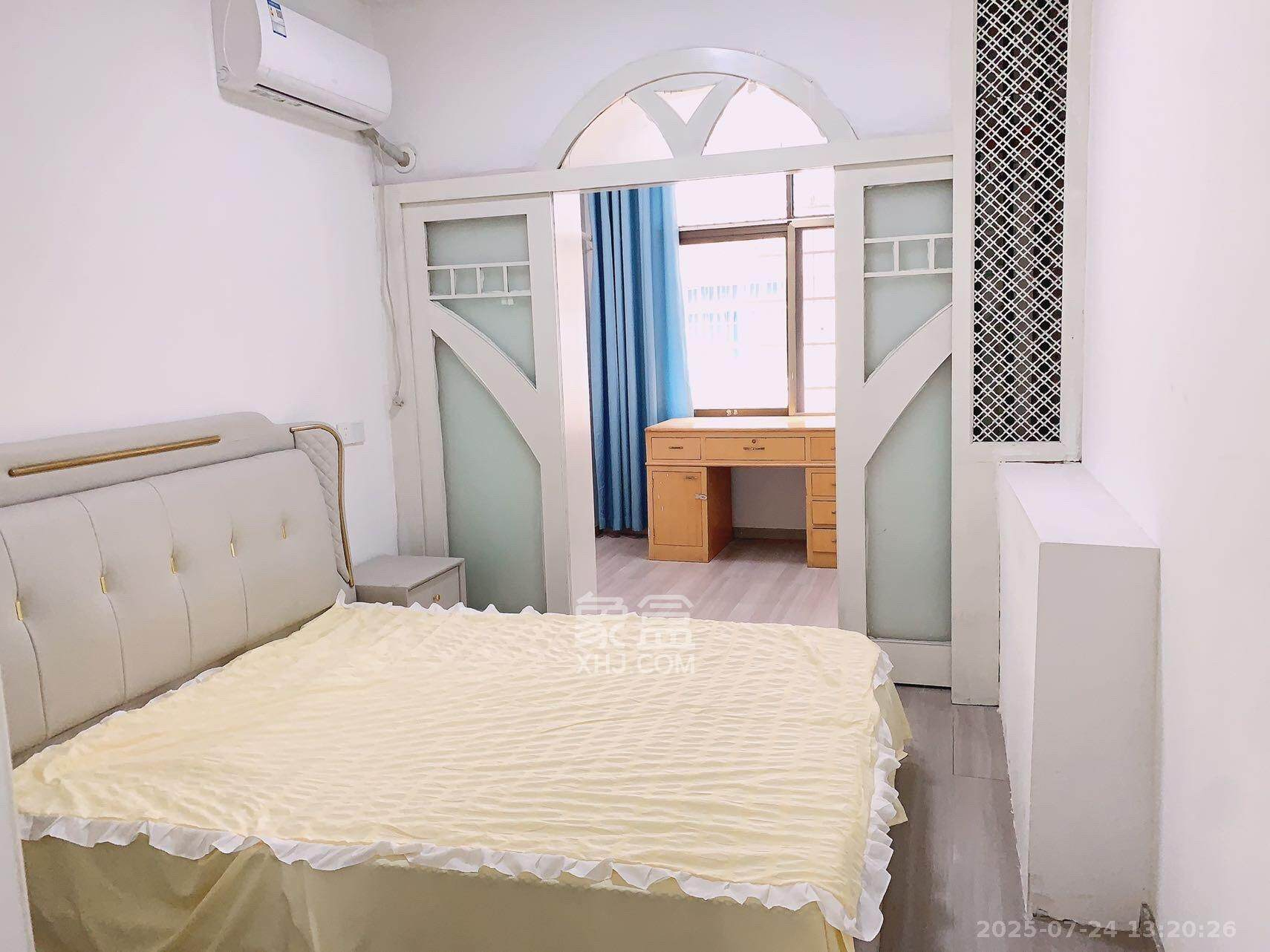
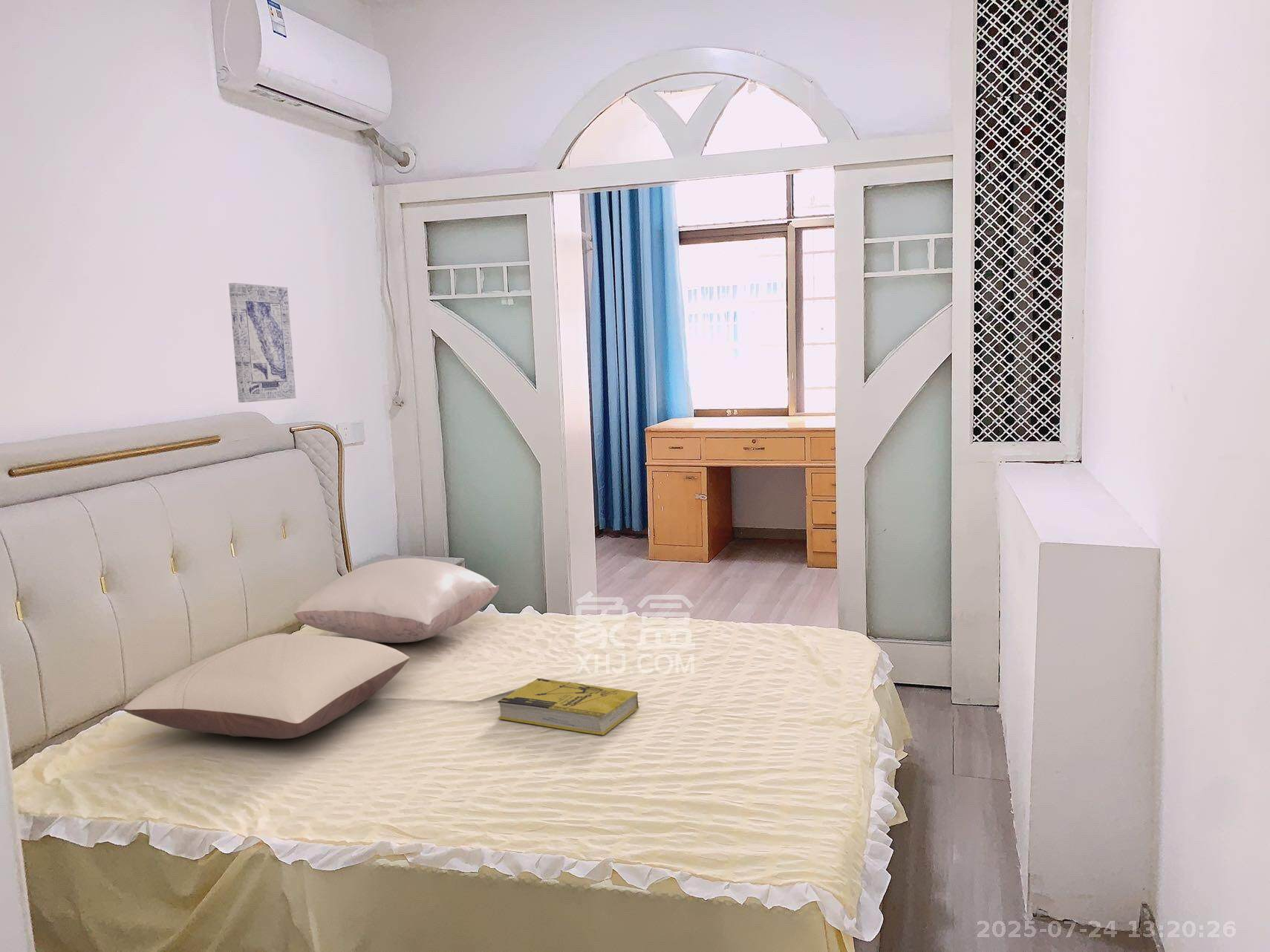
+ wall art [228,282,296,403]
+ pillow [123,633,410,740]
+ pillow [293,558,500,644]
+ book [497,678,640,736]
